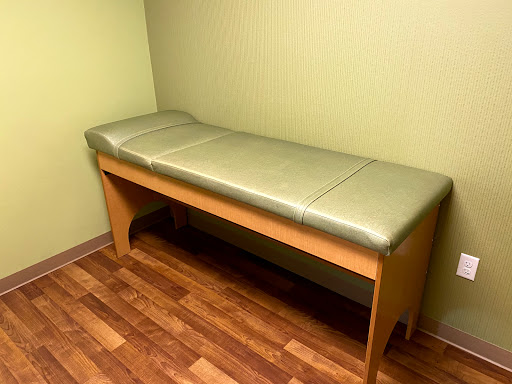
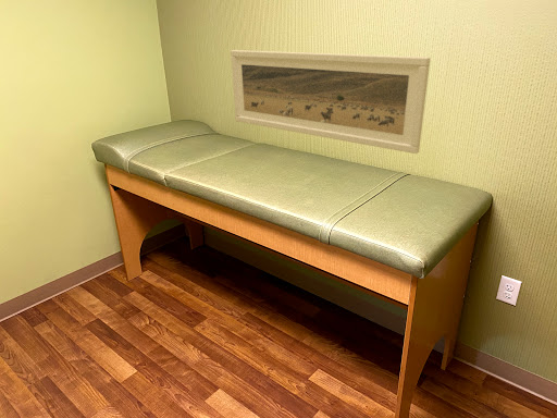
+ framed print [230,49,432,155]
